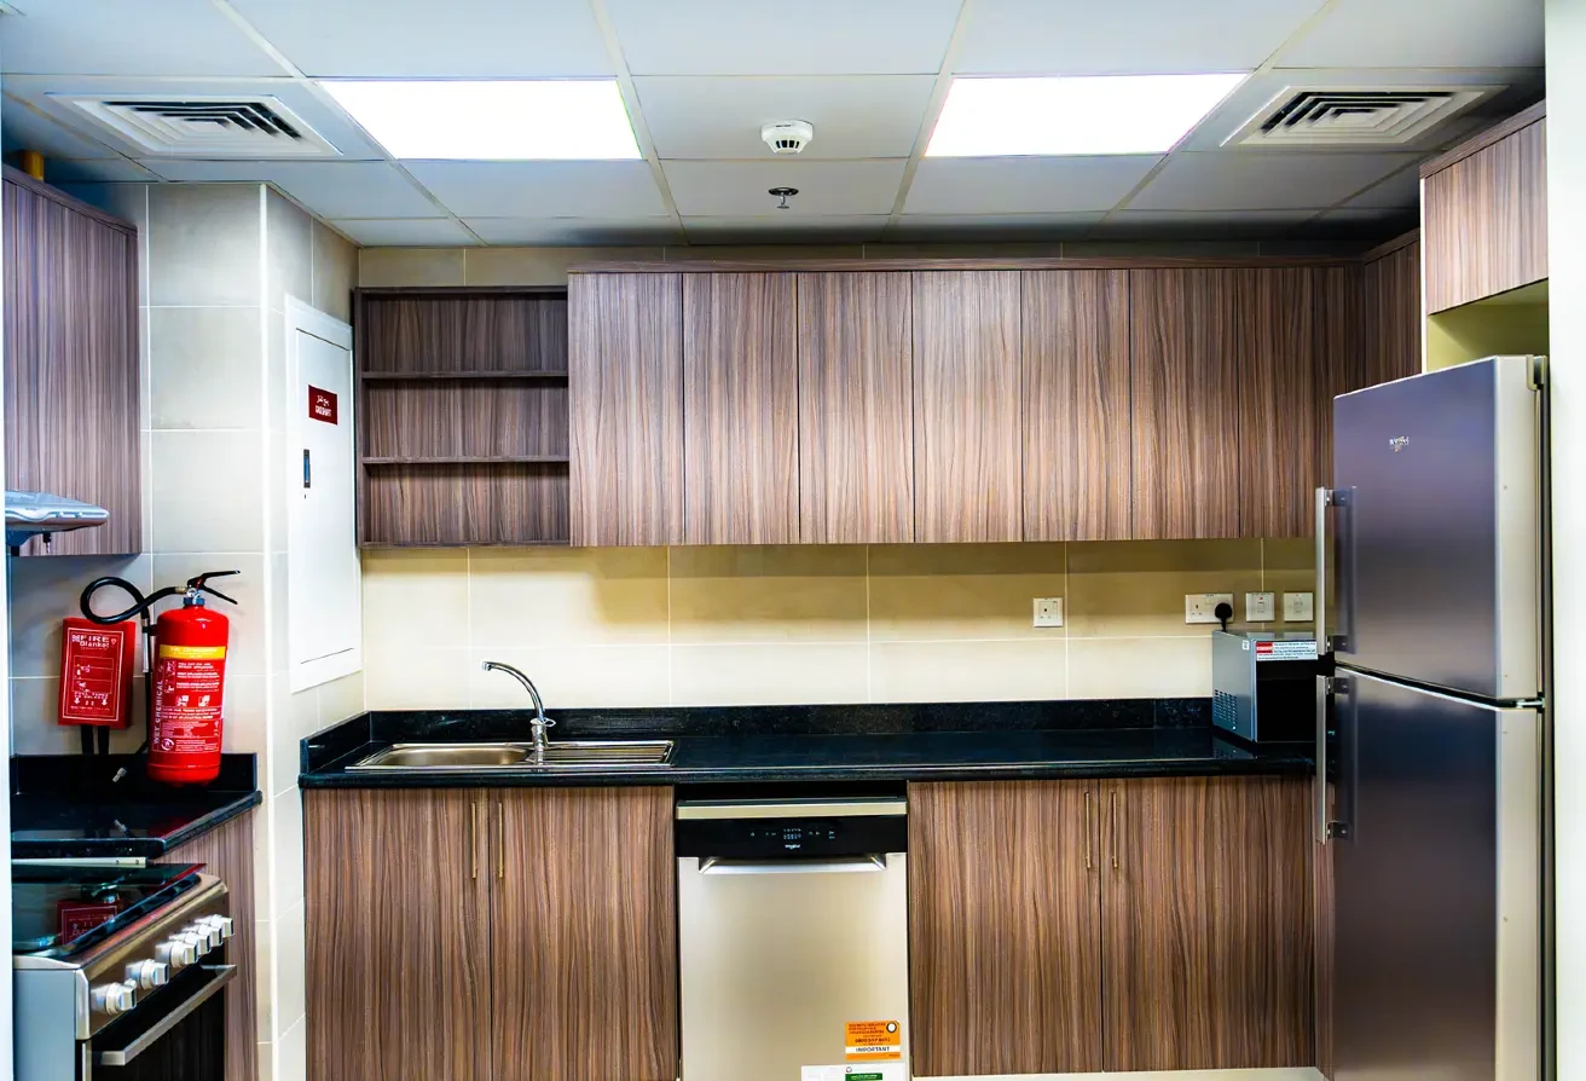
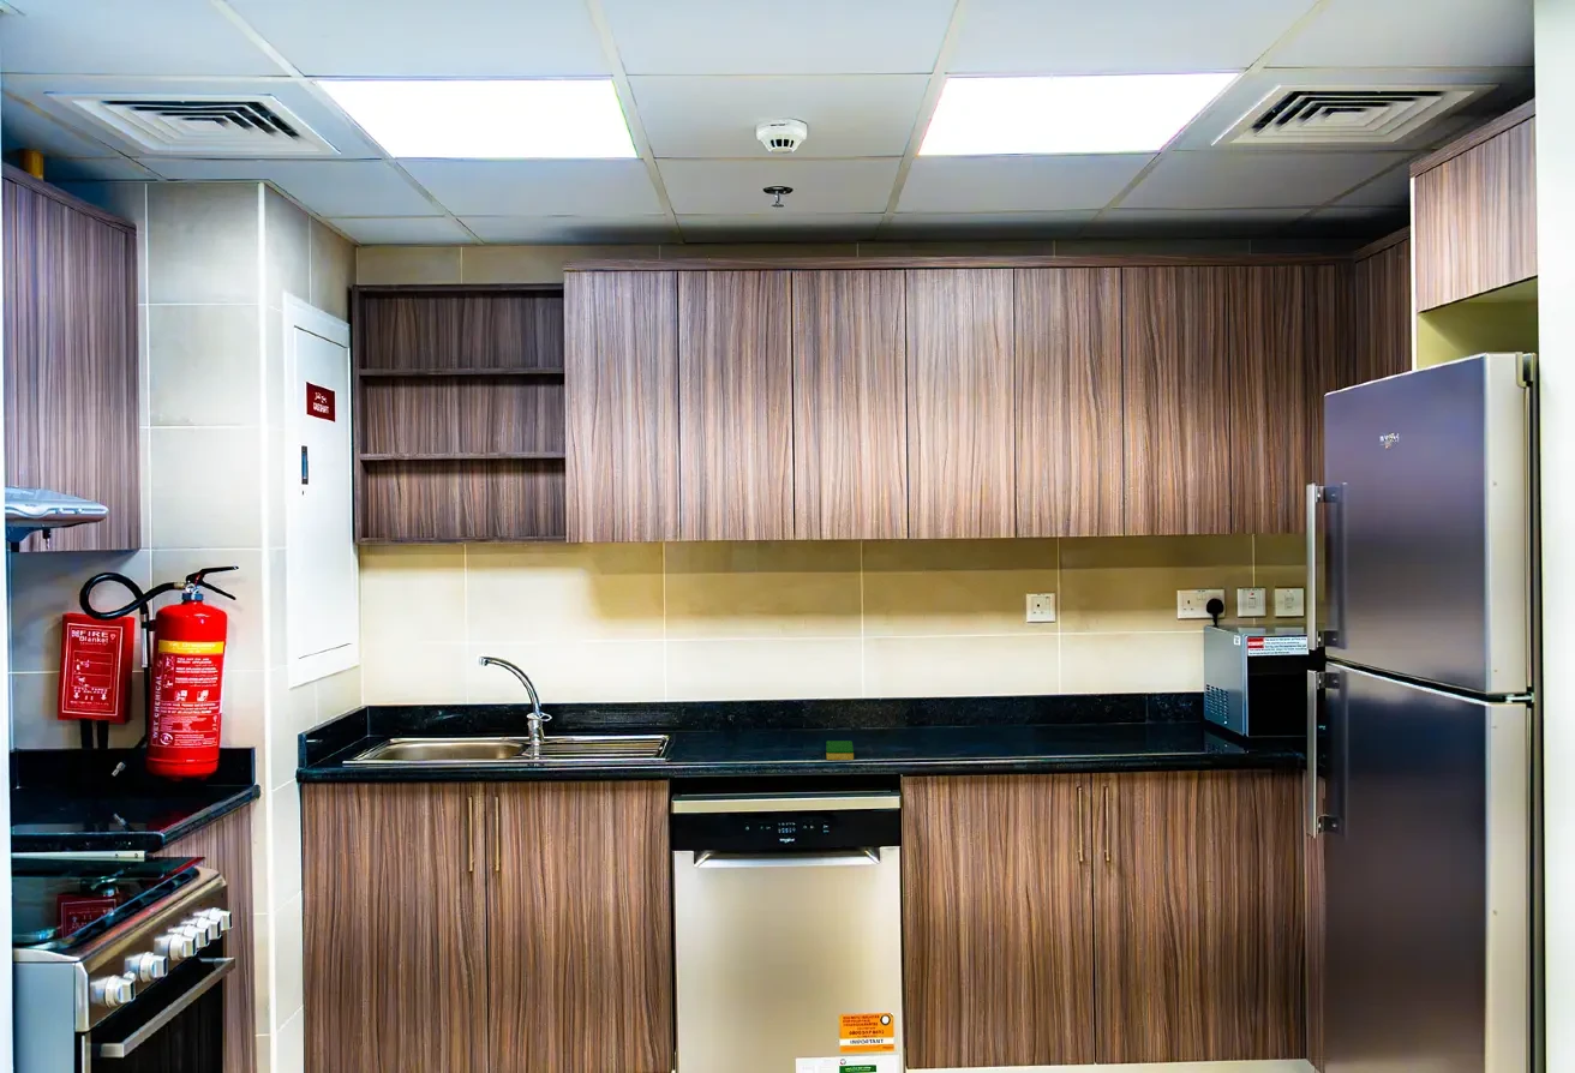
+ dish sponge [826,739,855,761]
